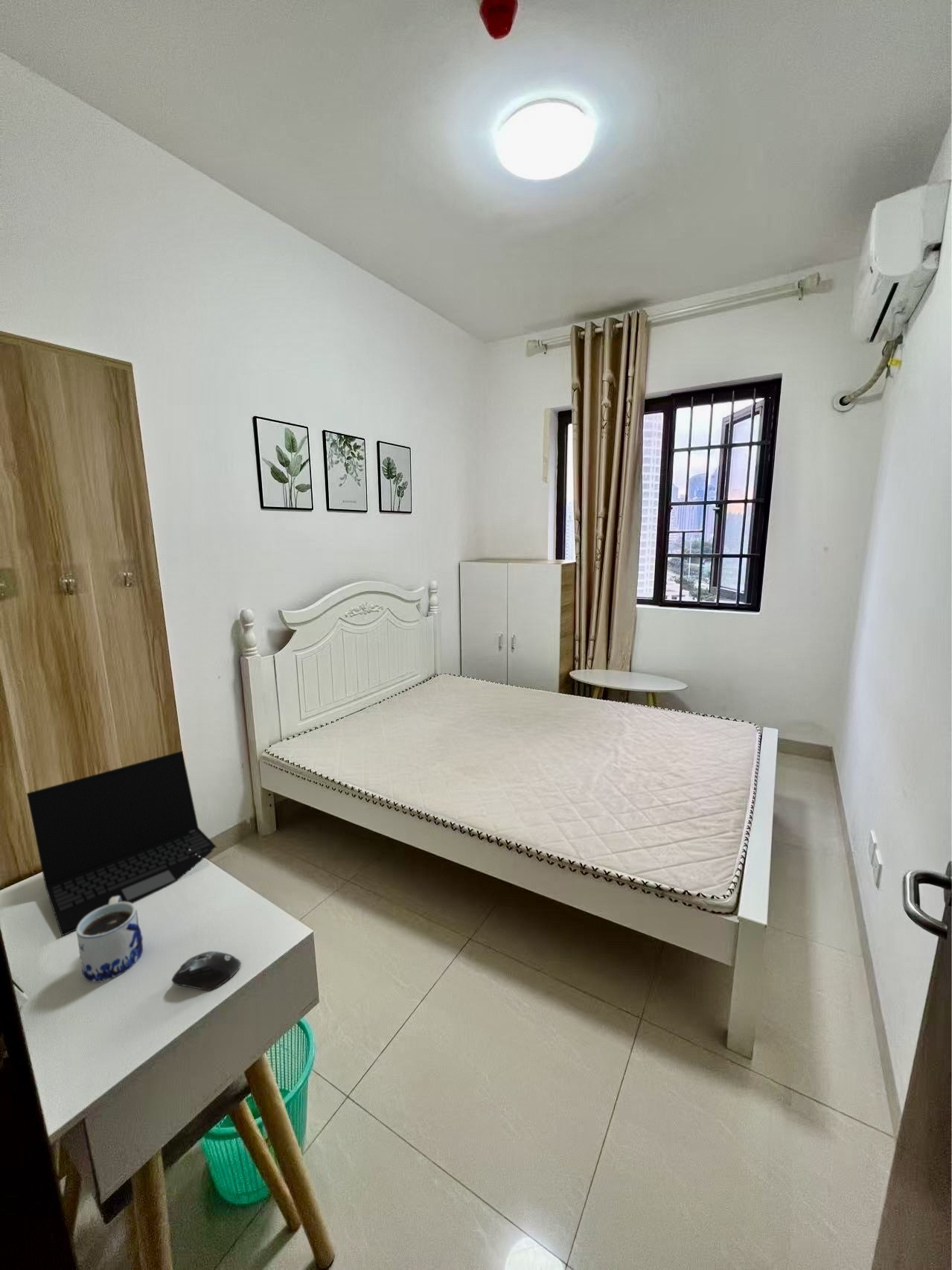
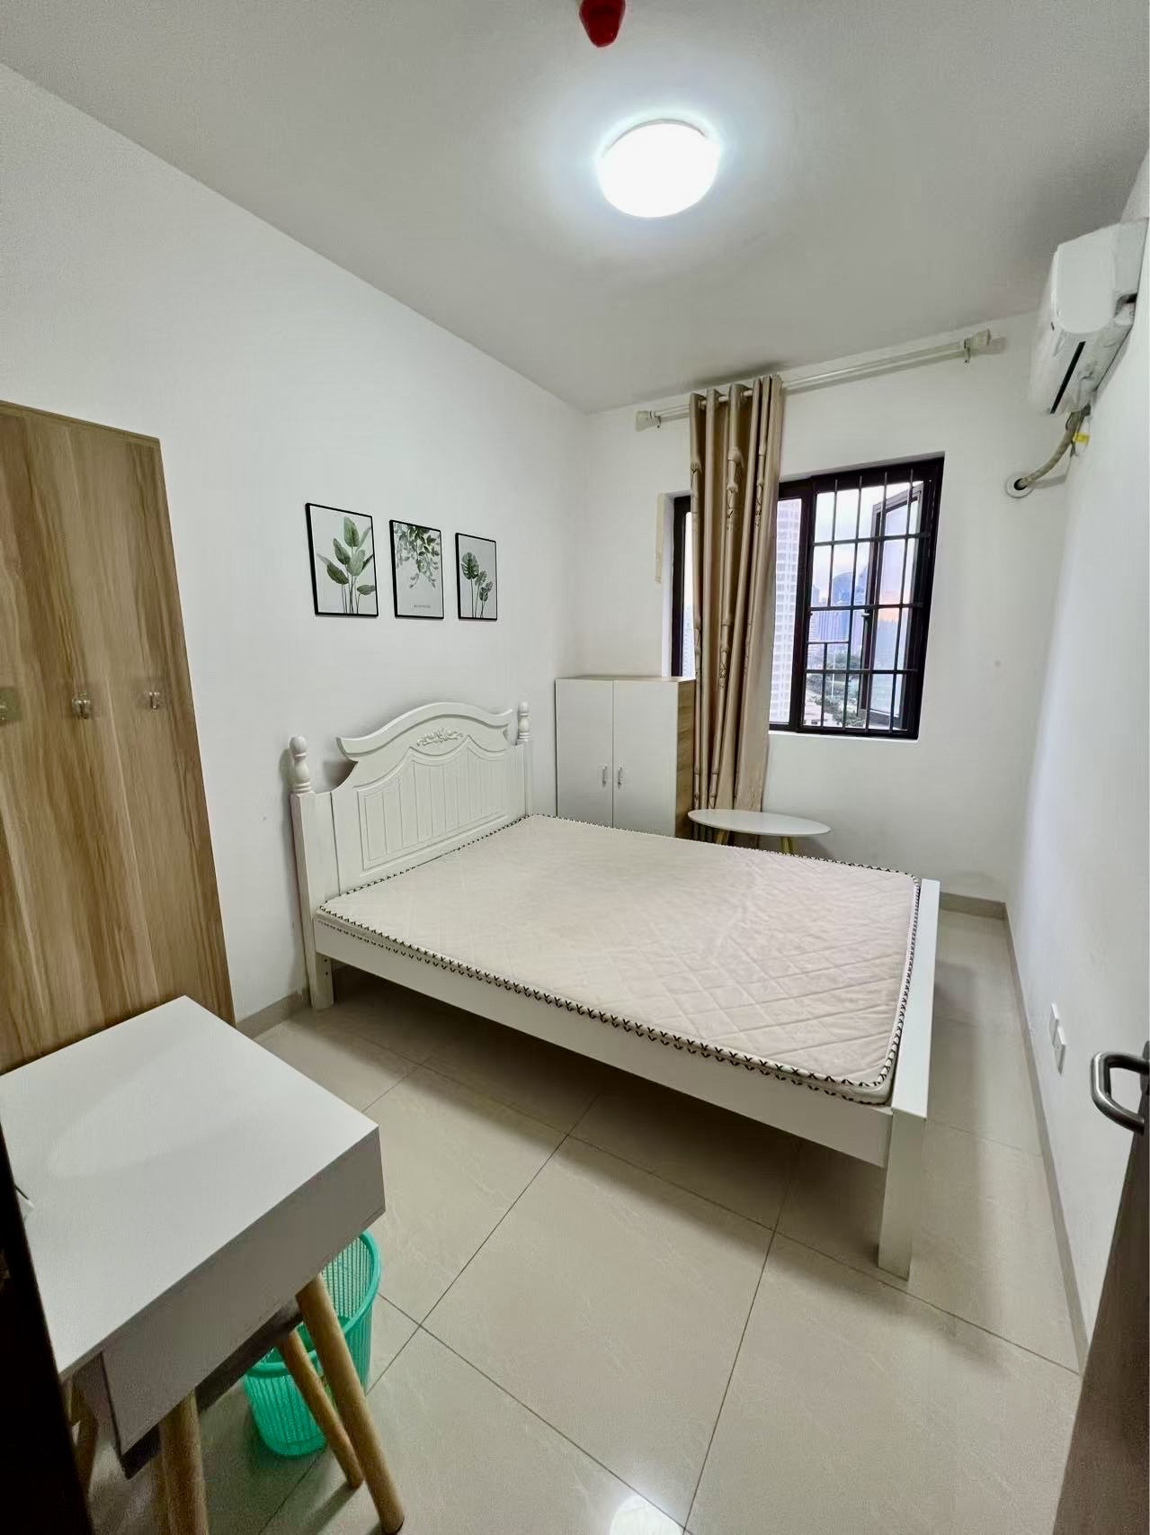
- laptop [26,750,217,936]
- computer mouse [170,951,241,991]
- mug [76,896,144,983]
